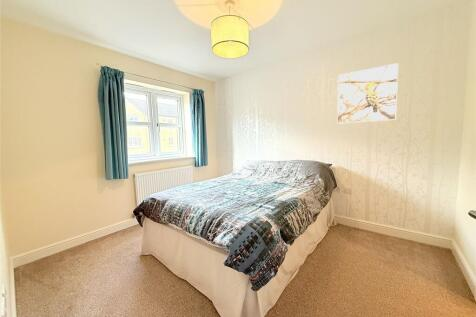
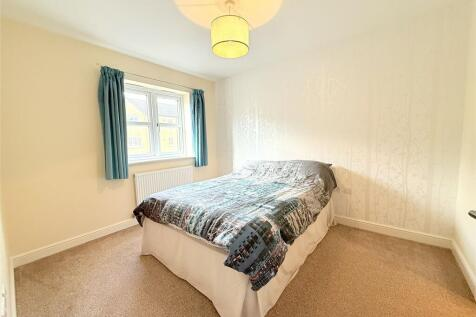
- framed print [336,62,399,125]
